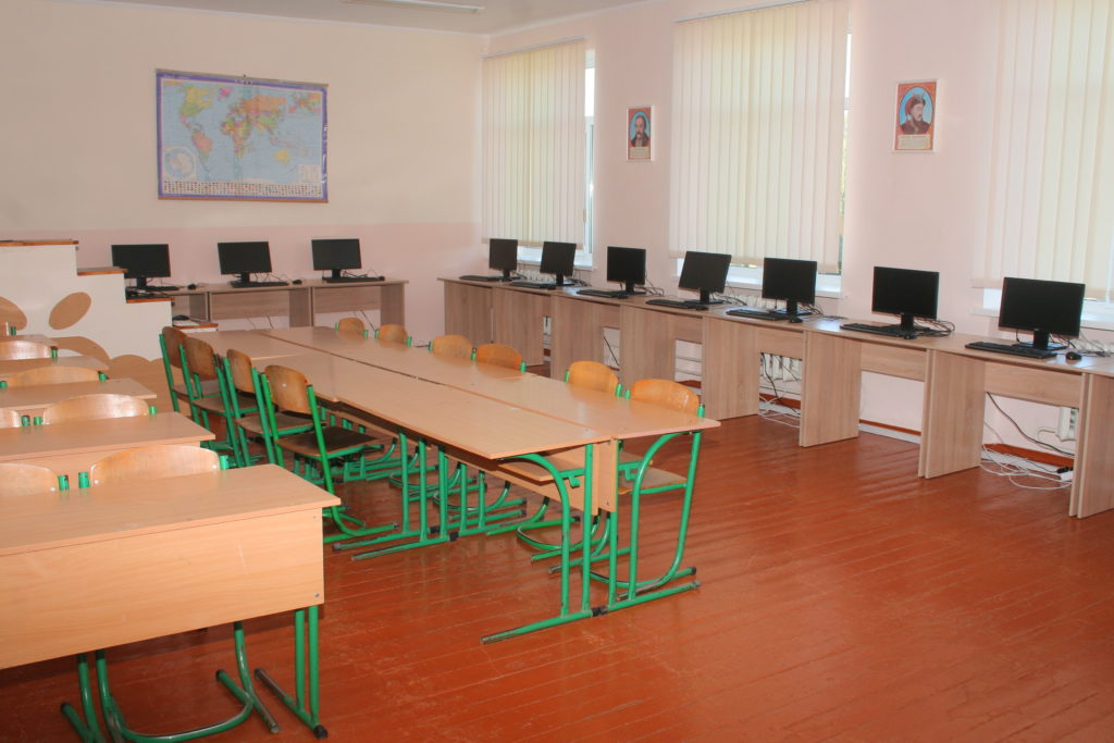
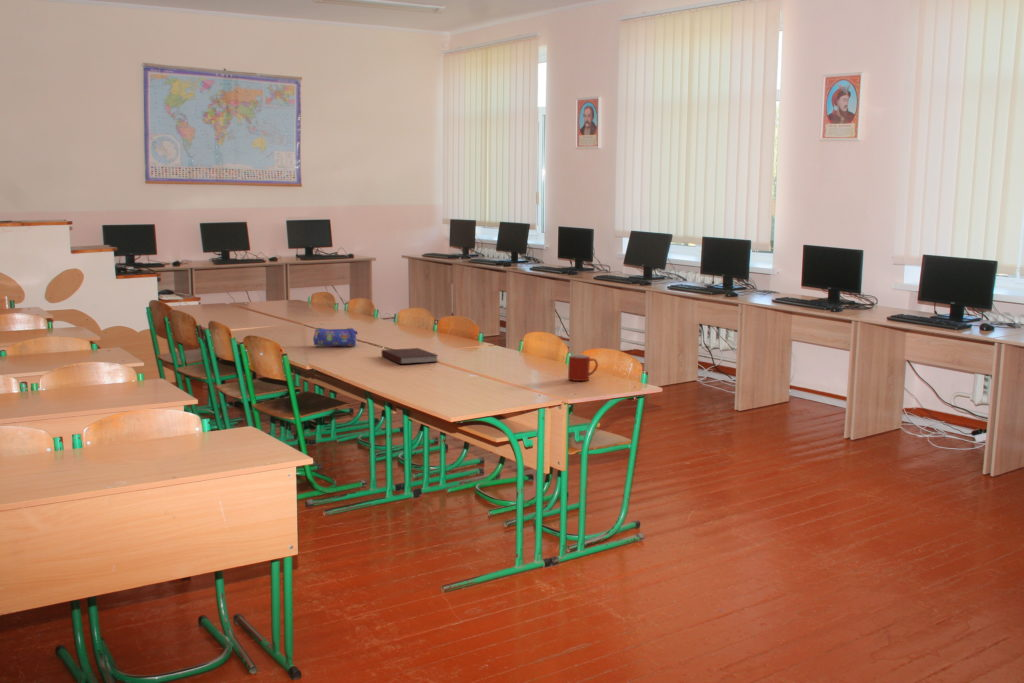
+ notebook [381,347,439,365]
+ mug [567,353,599,382]
+ pencil case [312,327,358,347]
